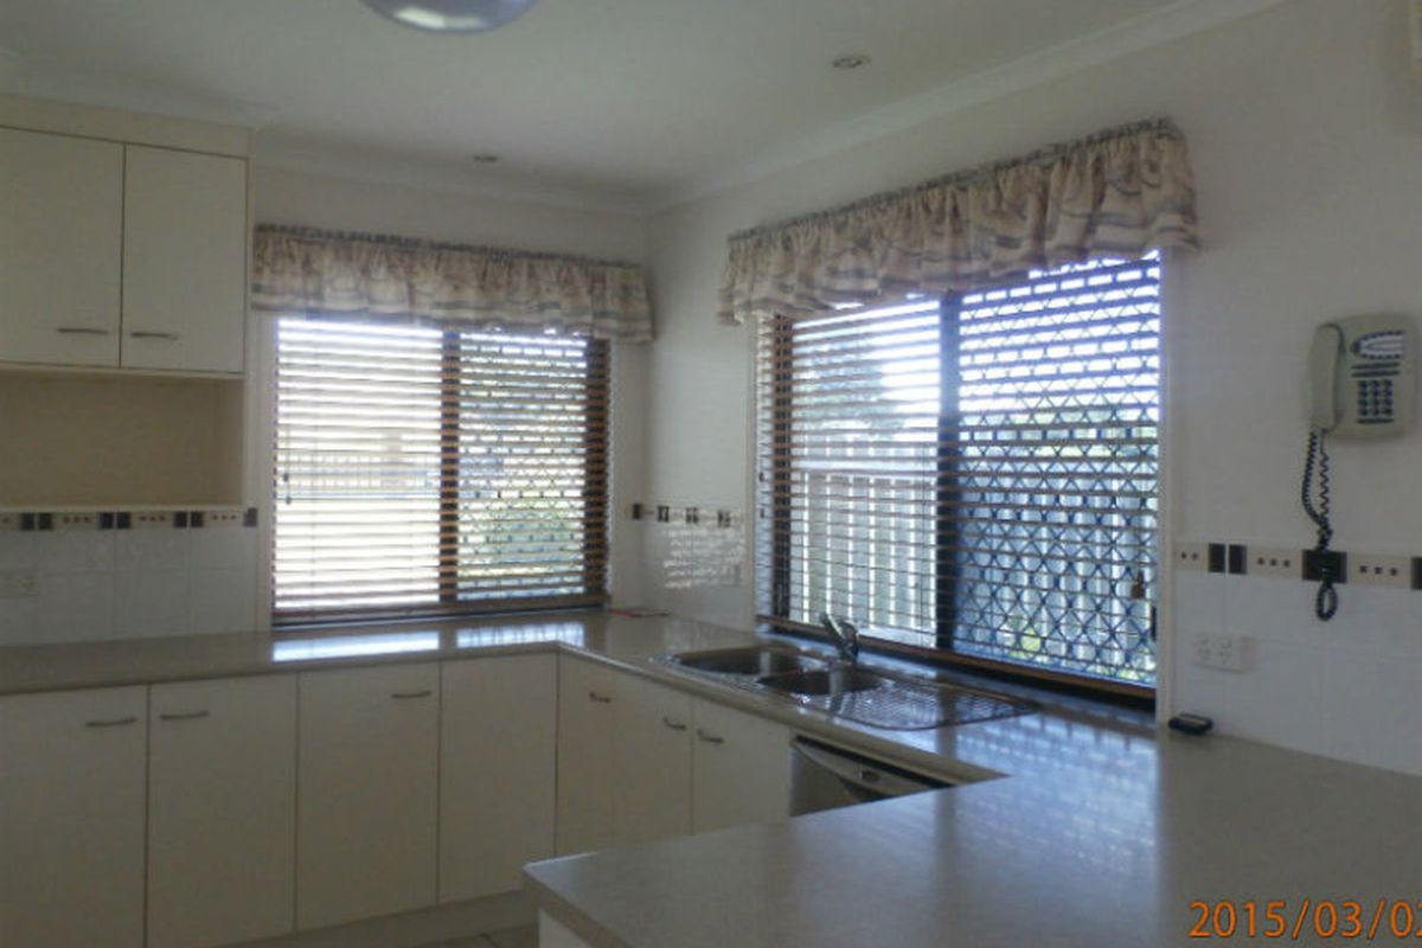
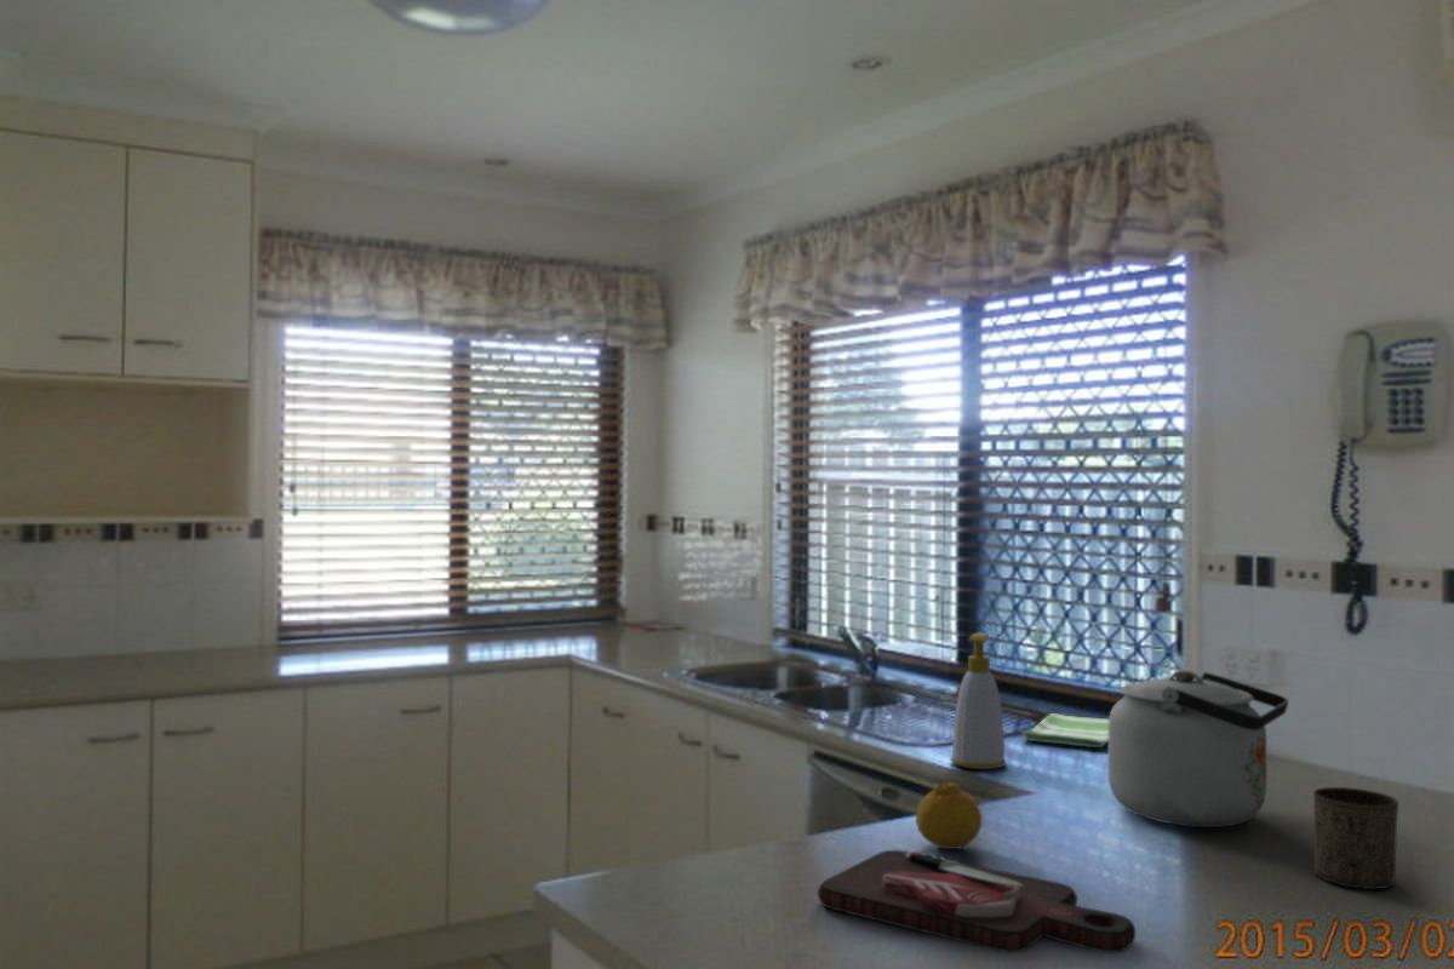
+ cutting board [815,849,1137,954]
+ fruit [915,781,983,850]
+ kettle [1107,669,1289,828]
+ cup [1312,786,1399,890]
+ dish towel [1020,712,1109,749]
+ soap bottle [950,632,1008,770]
